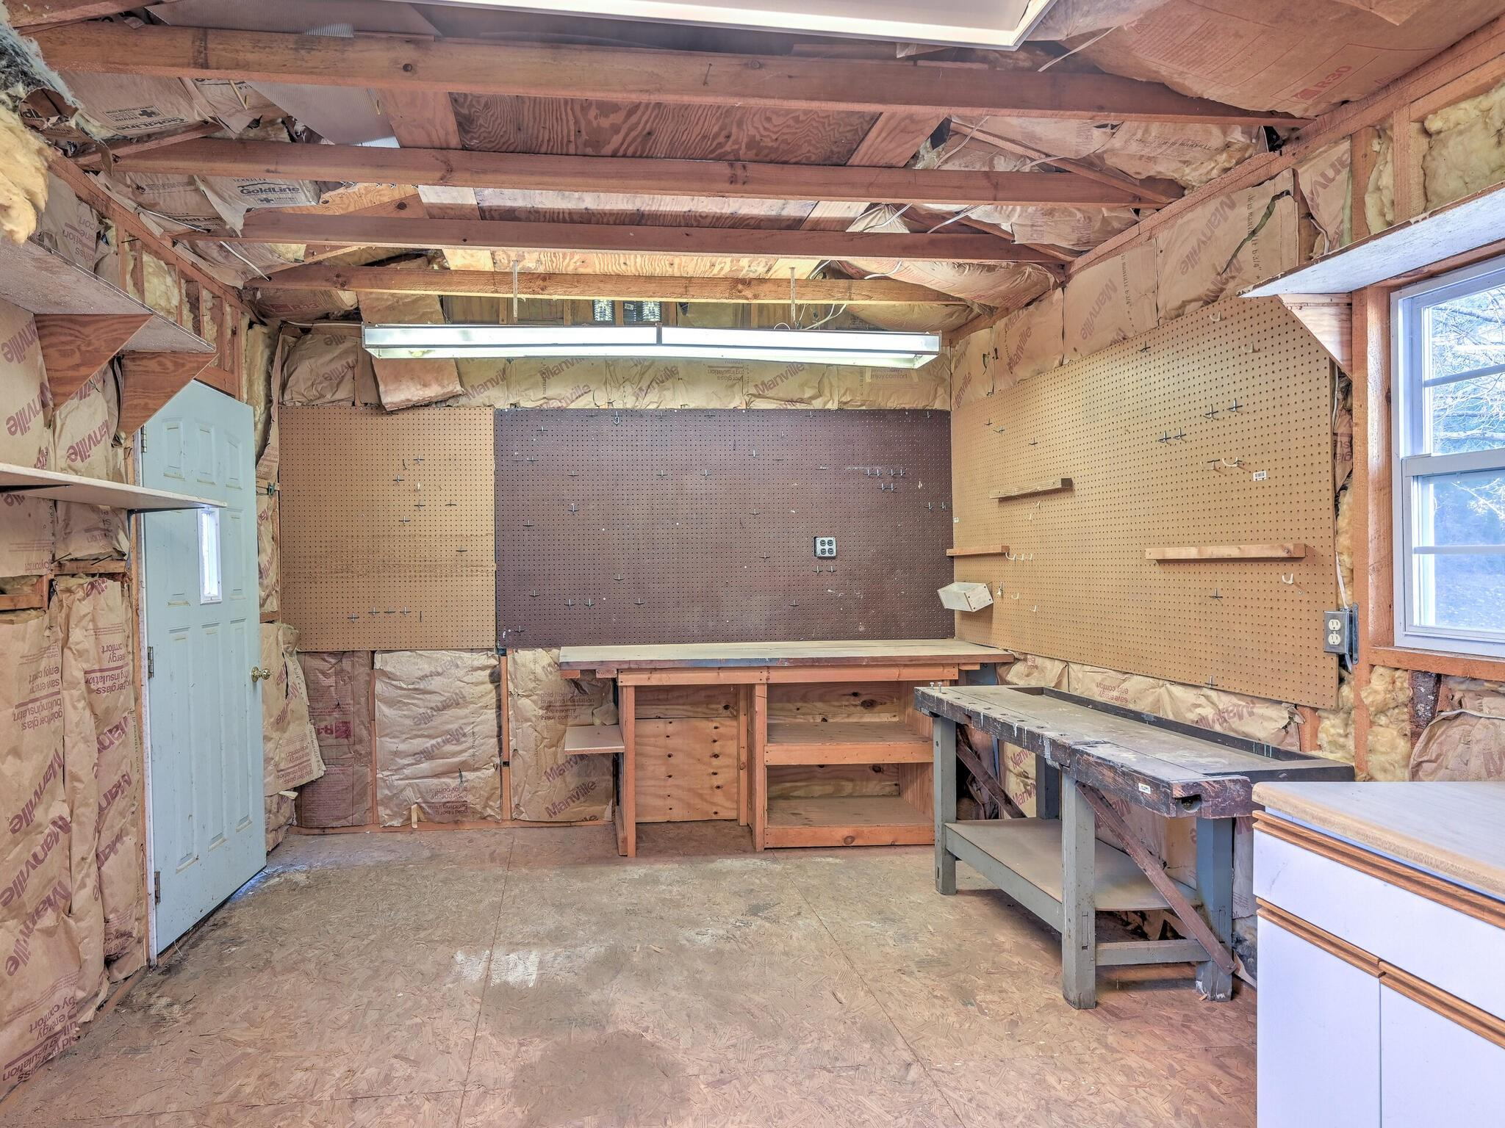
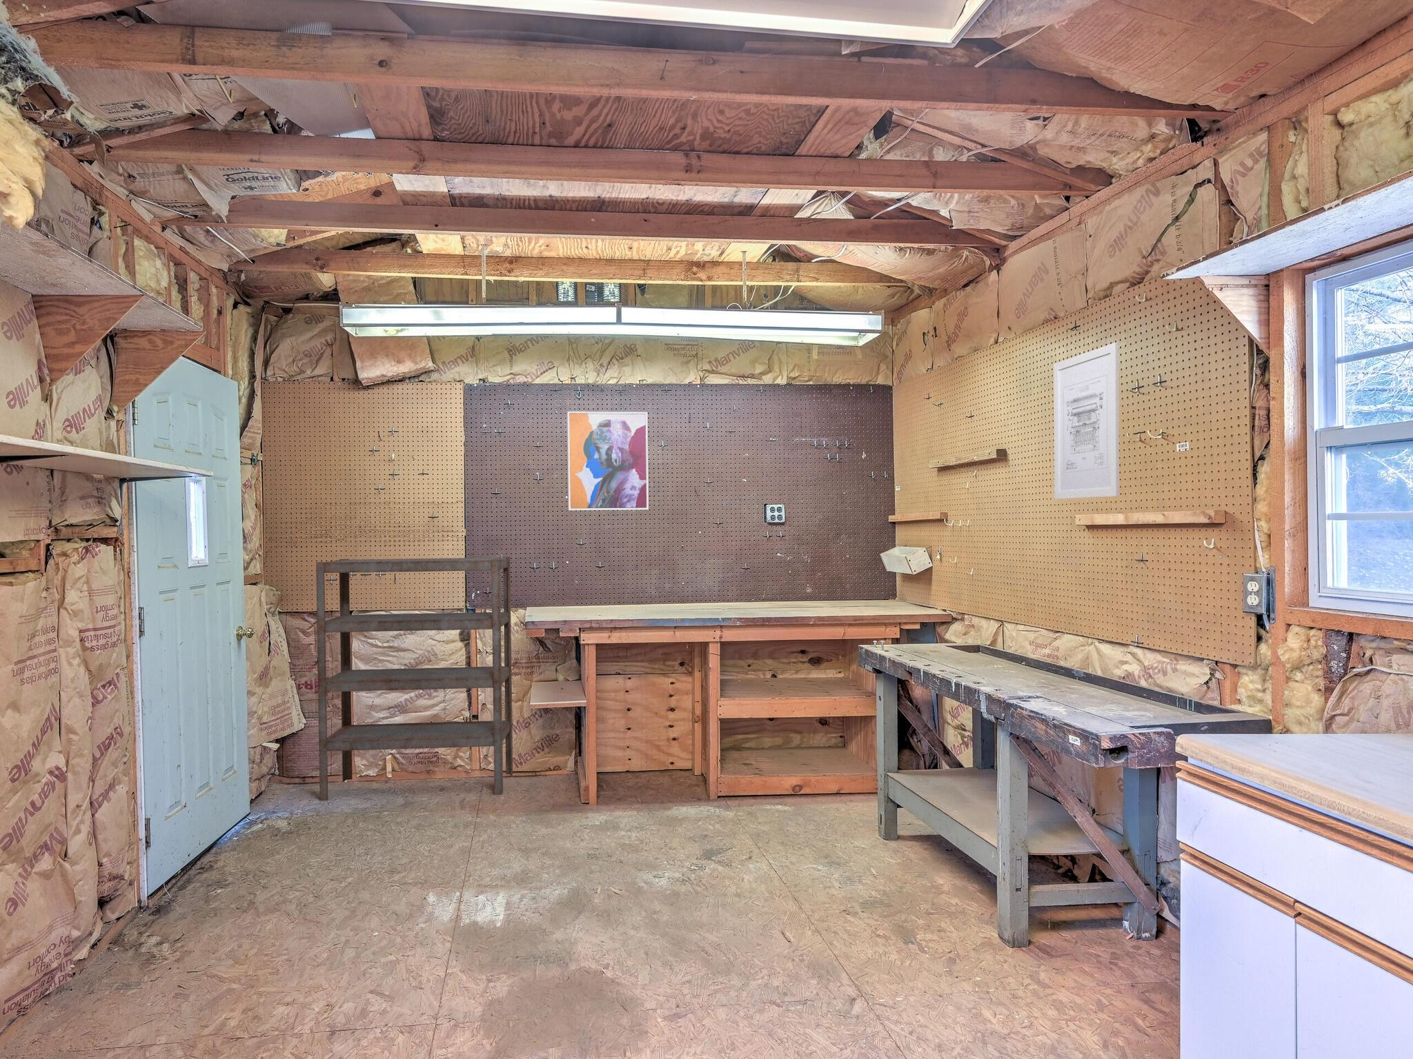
+ wall art [1053,342,1119,499]
+ wall art [567,410,650,511]
+ shelving unit [315,556,513,801]
